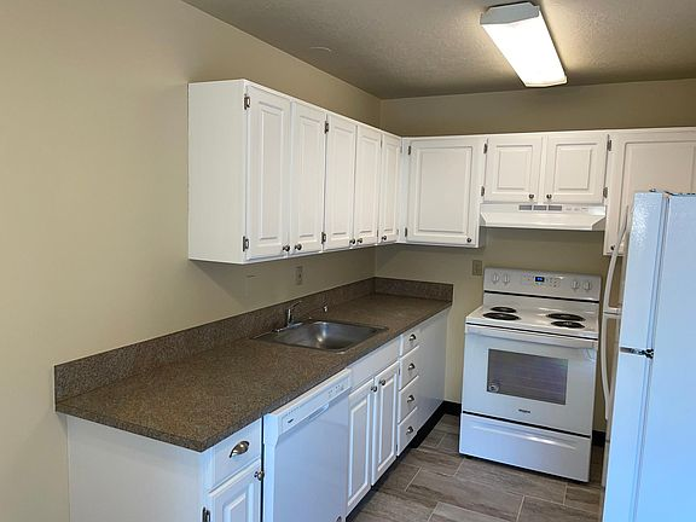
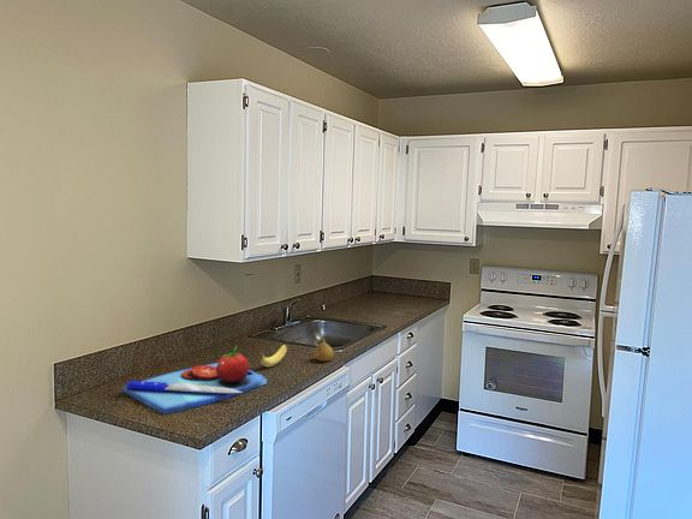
+ fruit [314,338,335,362]
+ banana [260,344,288,368]
+ chopping board [123,345,268,416]
